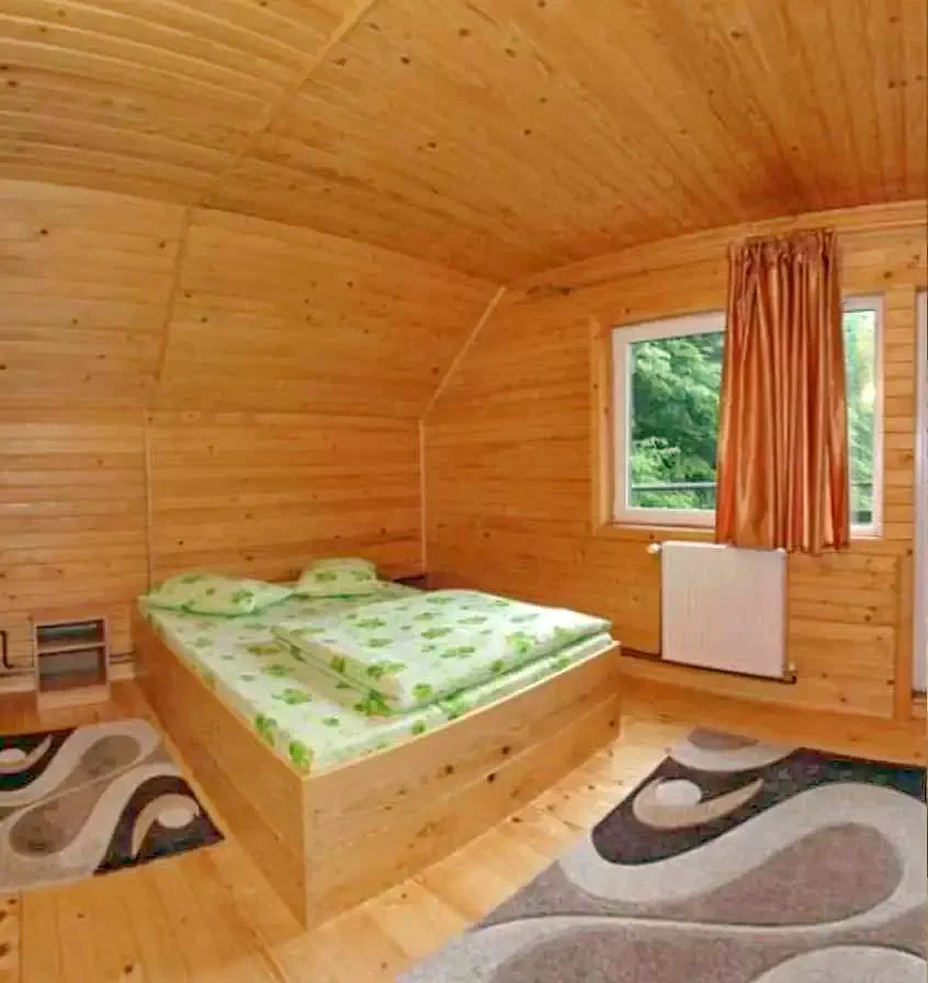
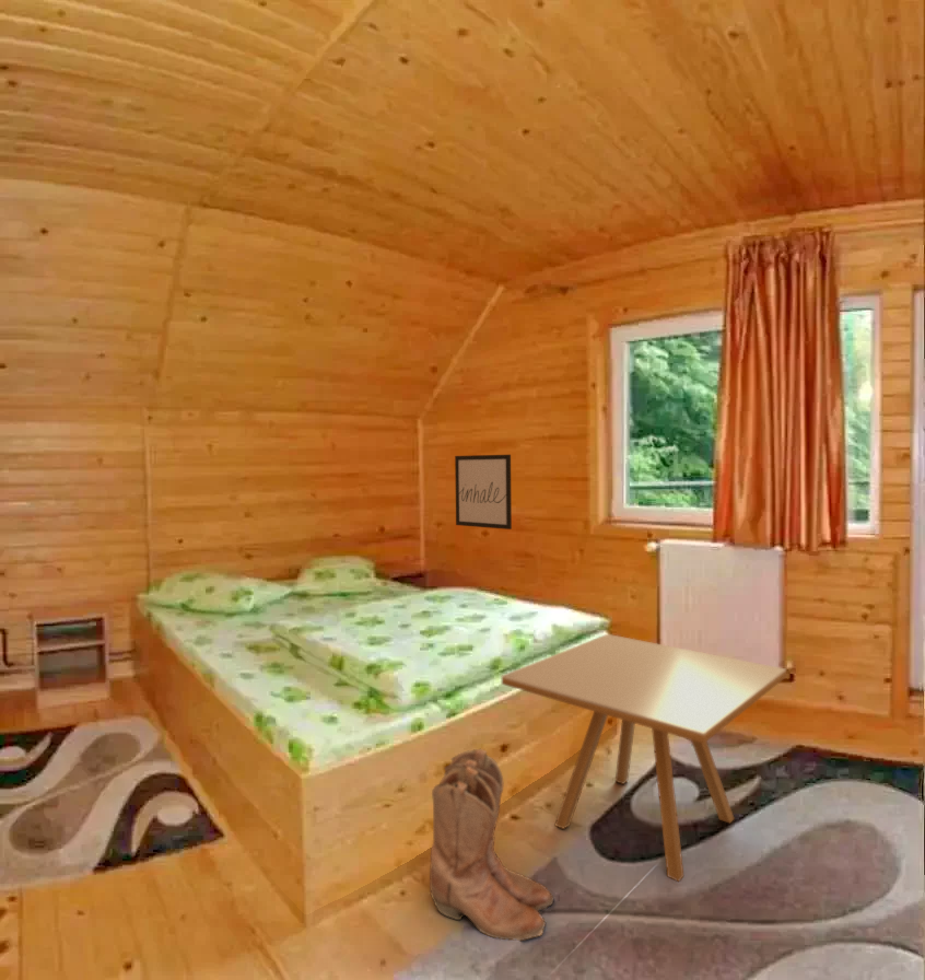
+ side table [501,633,787,883]
+ wall art [454,454,513,530]
+ boots [429,748,555,943]
